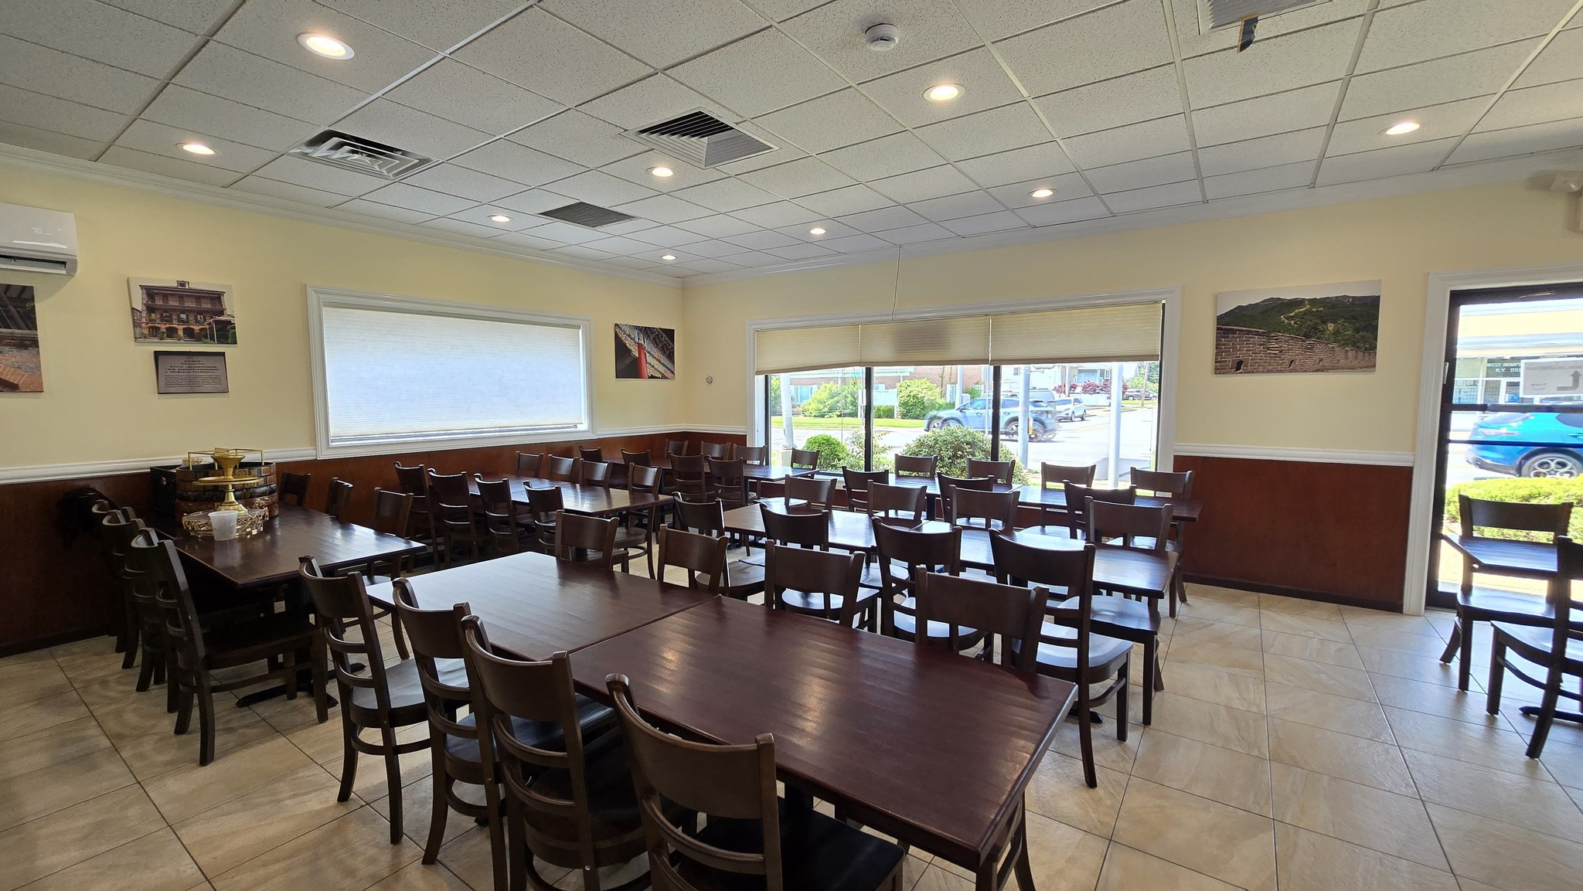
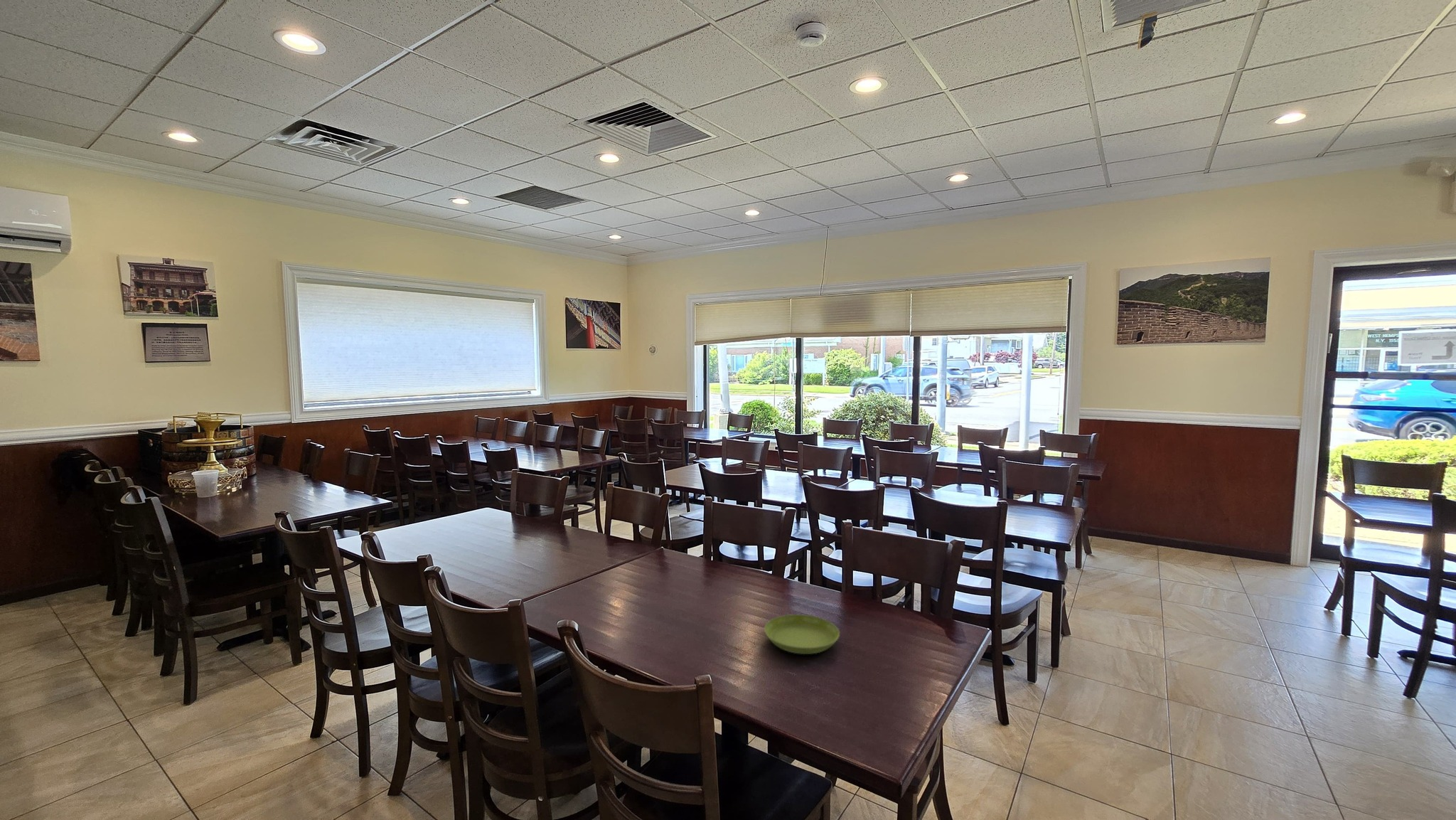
+ saucer [764,614,840,655]
